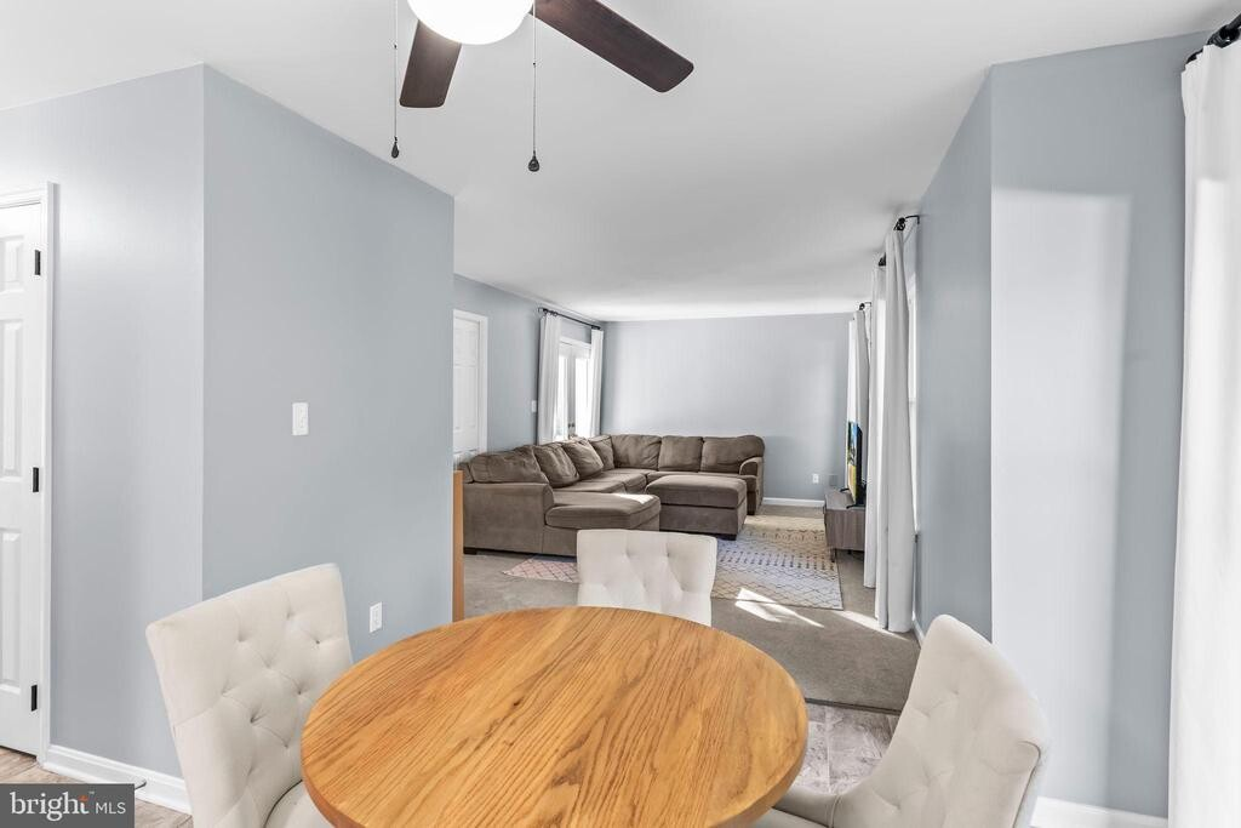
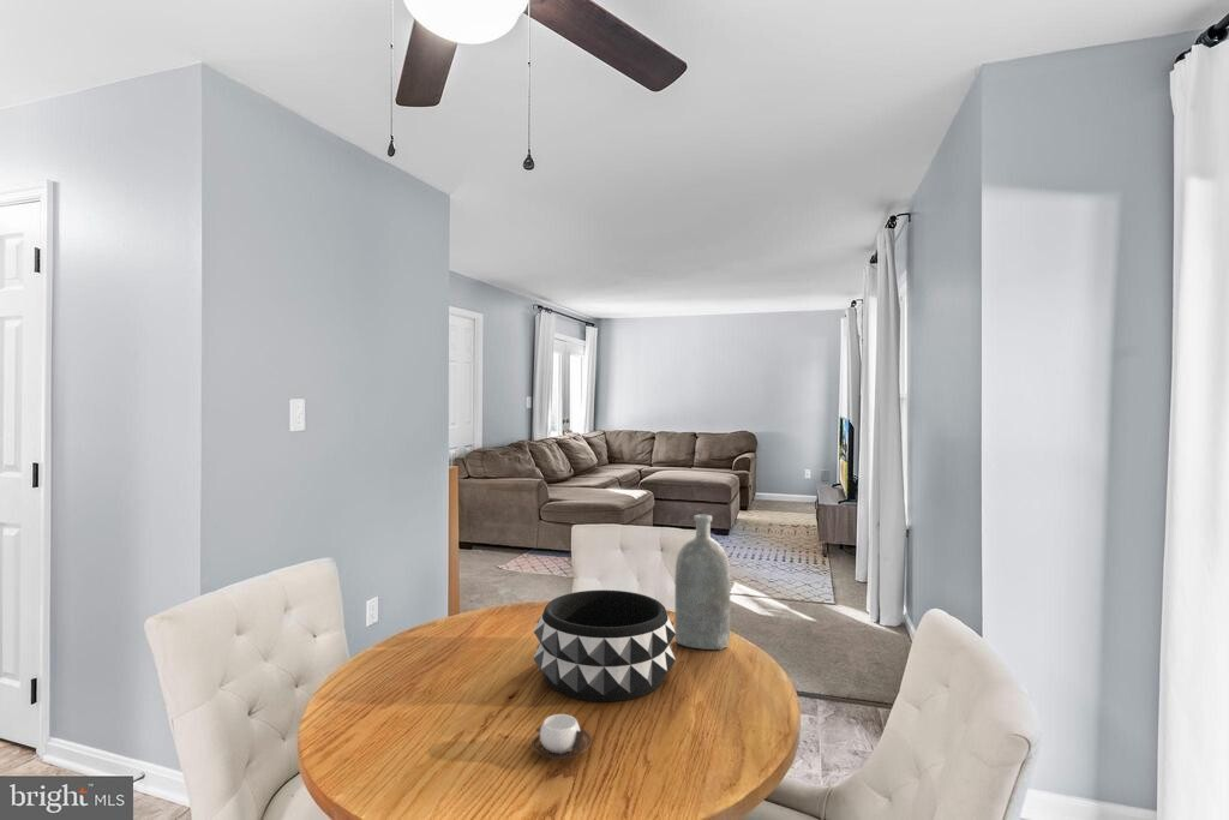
+ bottle [673,514,731,651]
+ cup [530,713,593,760]
+ decorative bowl [532,589,677,702]
